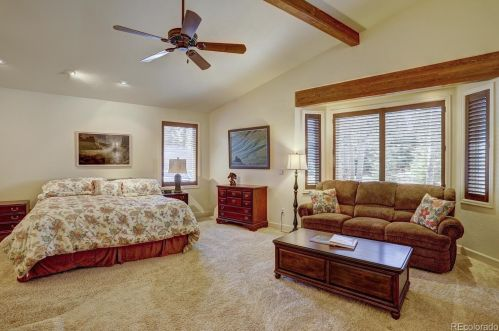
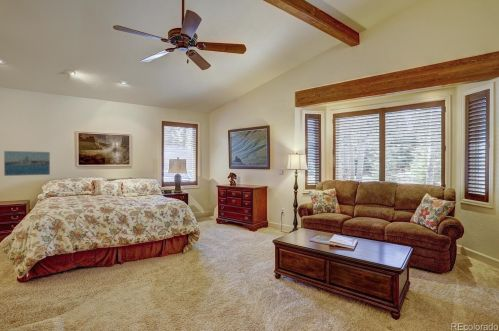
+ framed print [3,150,51,177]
